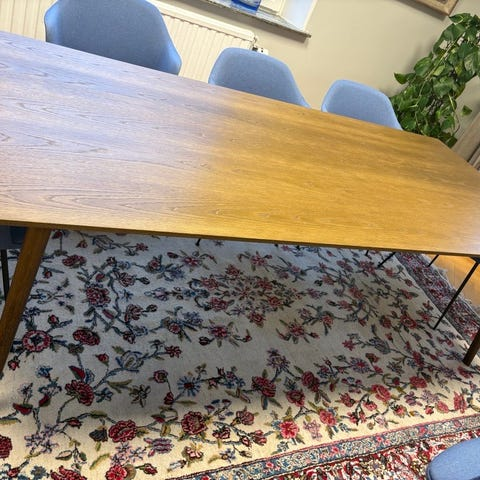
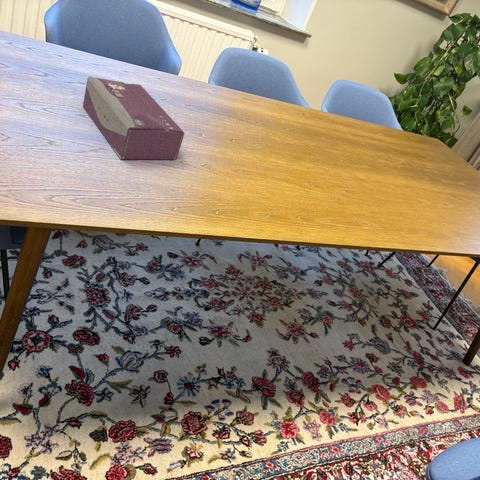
+ tissue box [82,76,185,160]
